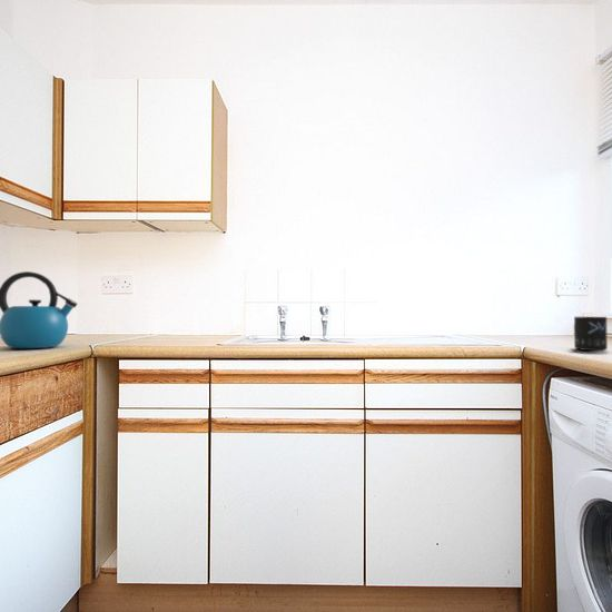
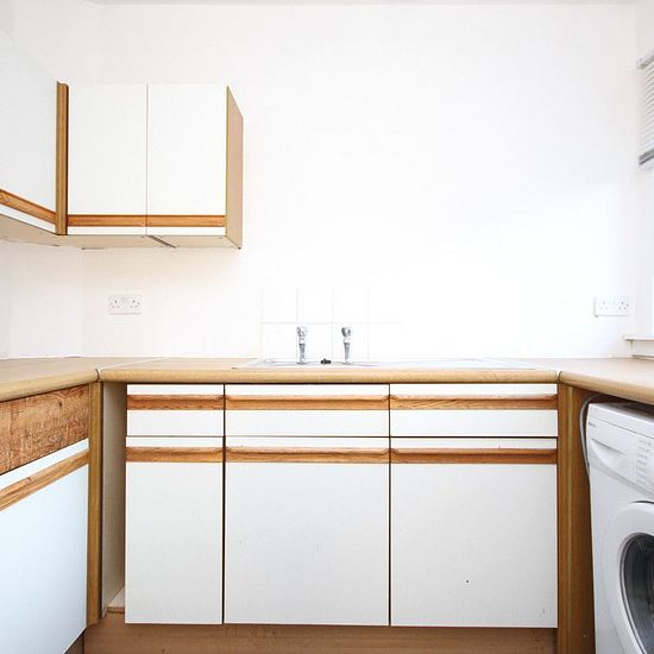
- kettle [0,270,79,349]
- mug [573,316,609,352]
